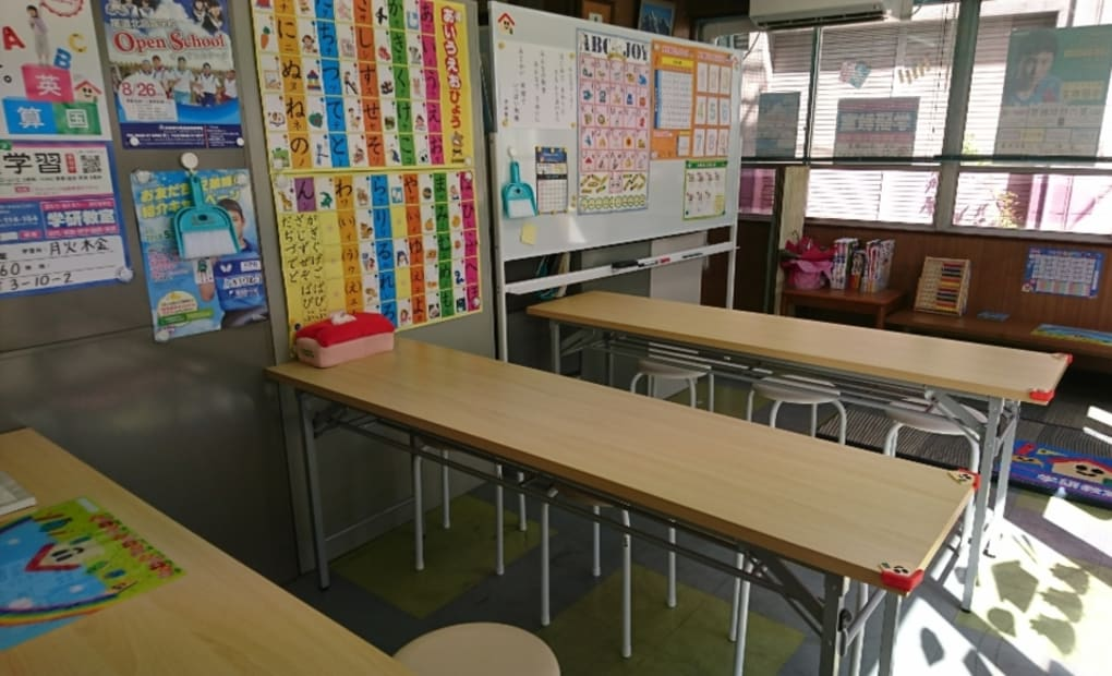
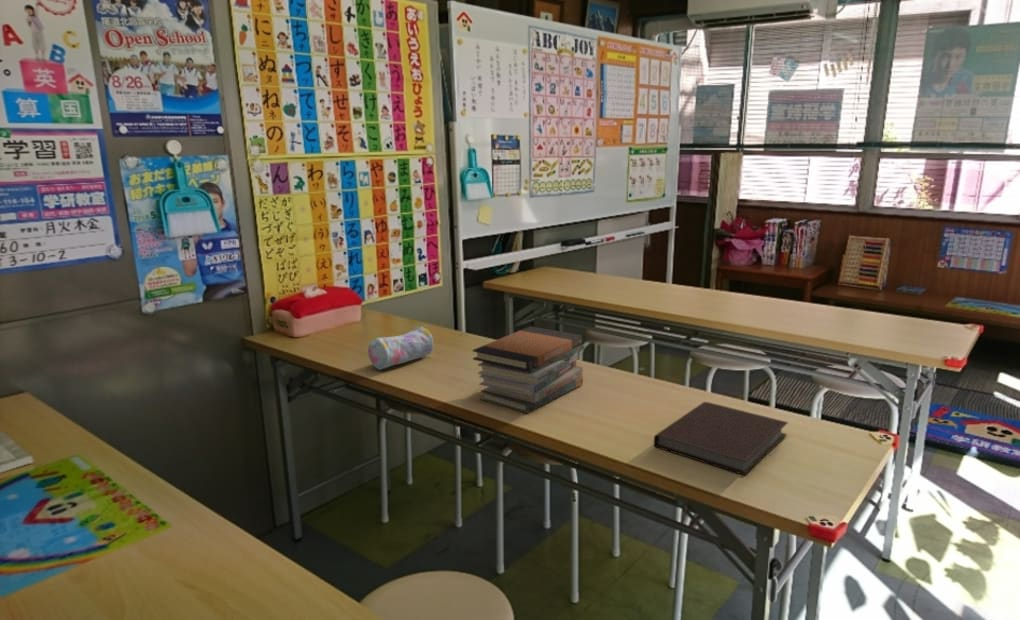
+ pencil case [367,326,434,371]
+ book stack [472,325,585,414]
+ notebook [653,401,789,476]
